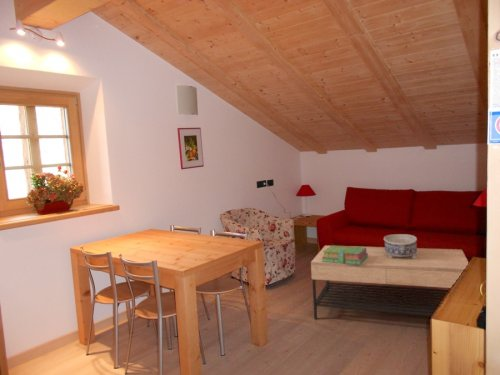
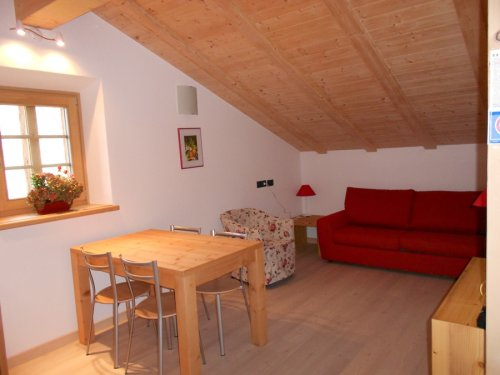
- stack of books [322,244,368,265]
- coffee table [310,245,470,320]
- decorative bowl [383,233,418,259]
